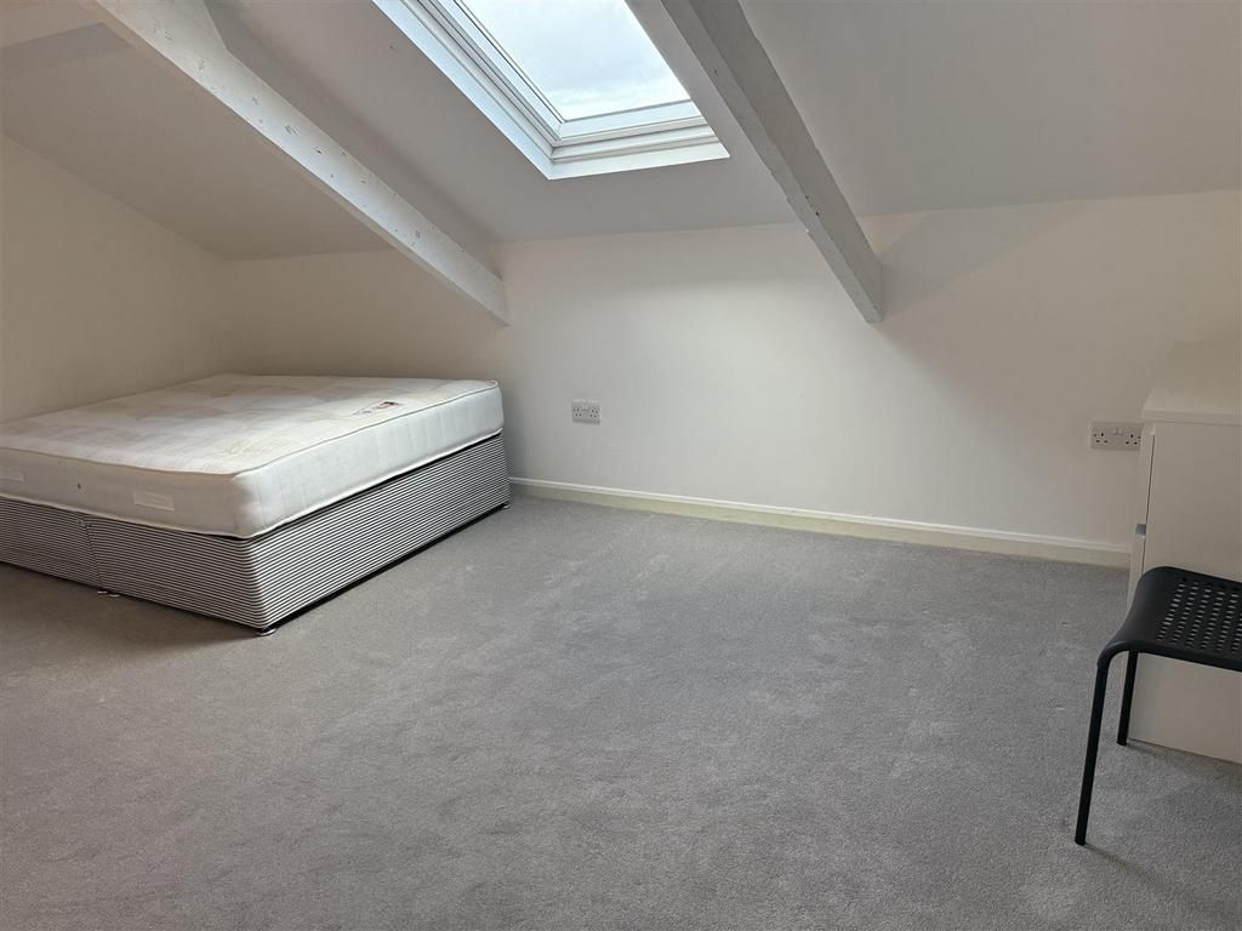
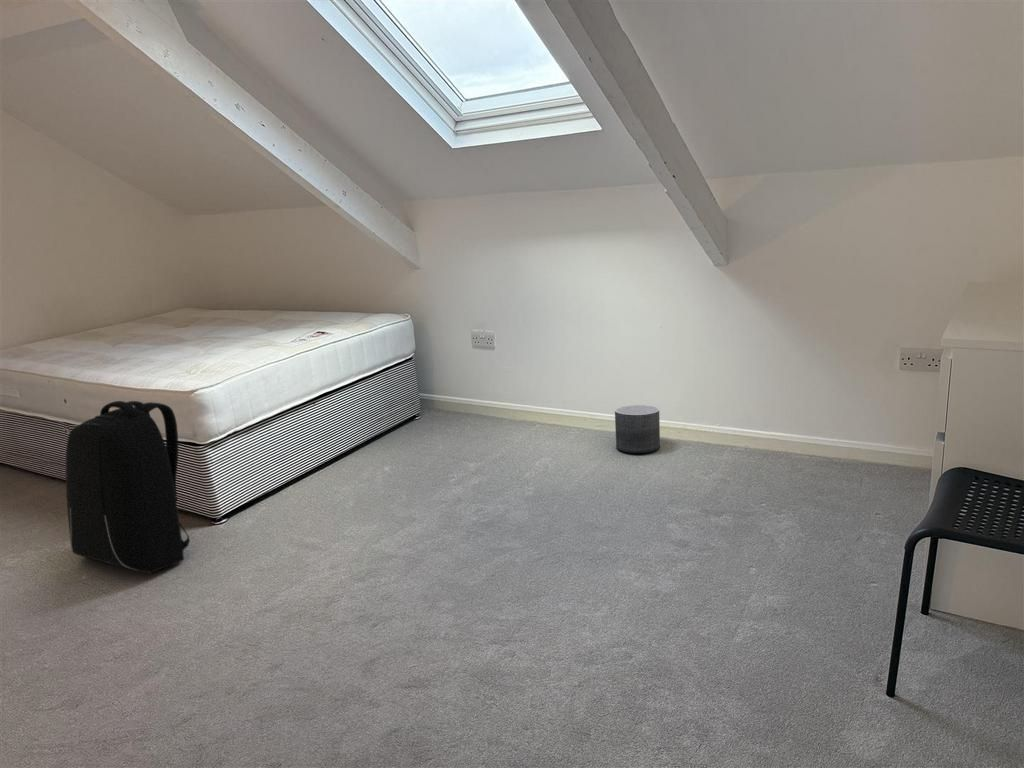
+ planter [614,404,661,454]
+ backpack [65,400,191,573]
